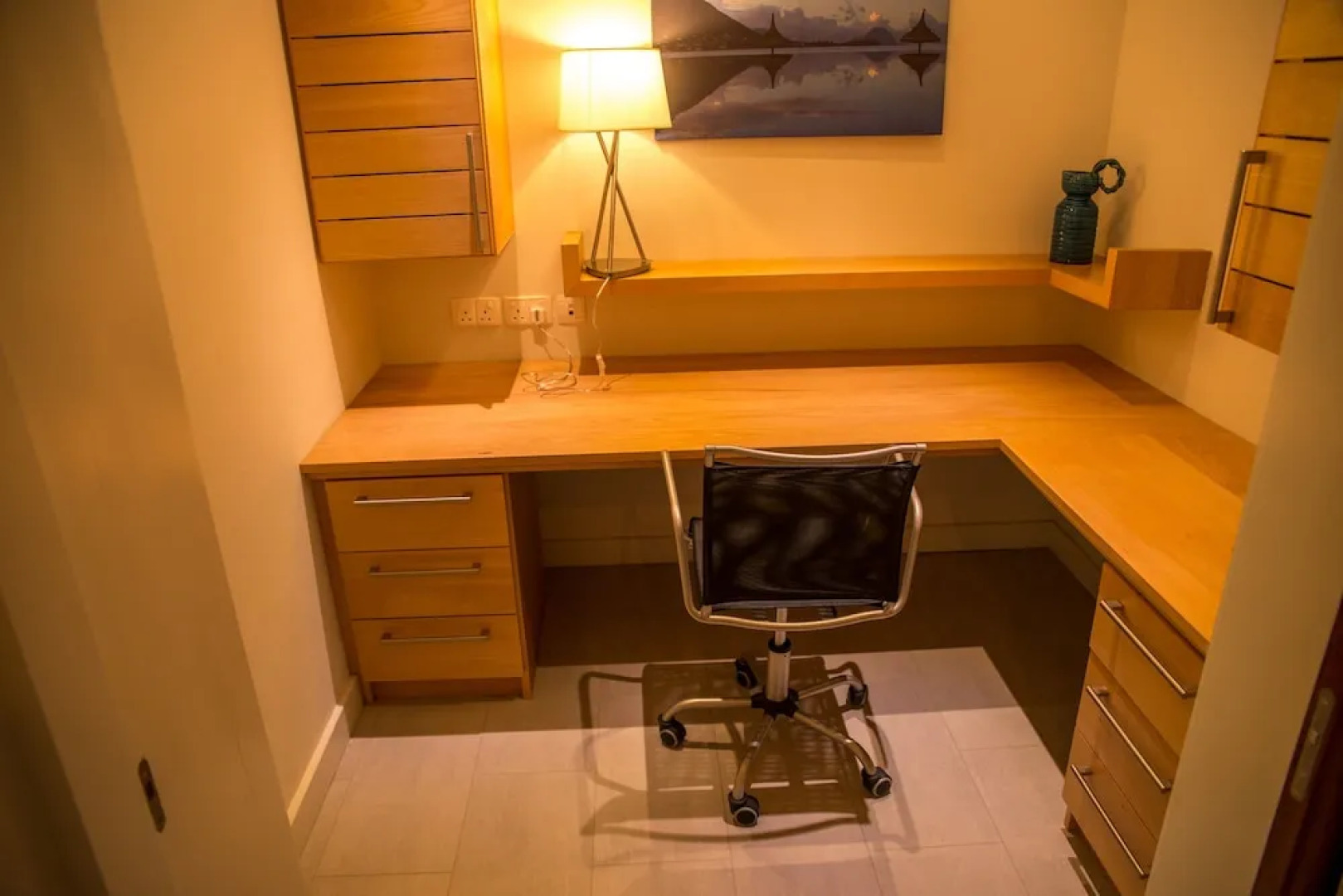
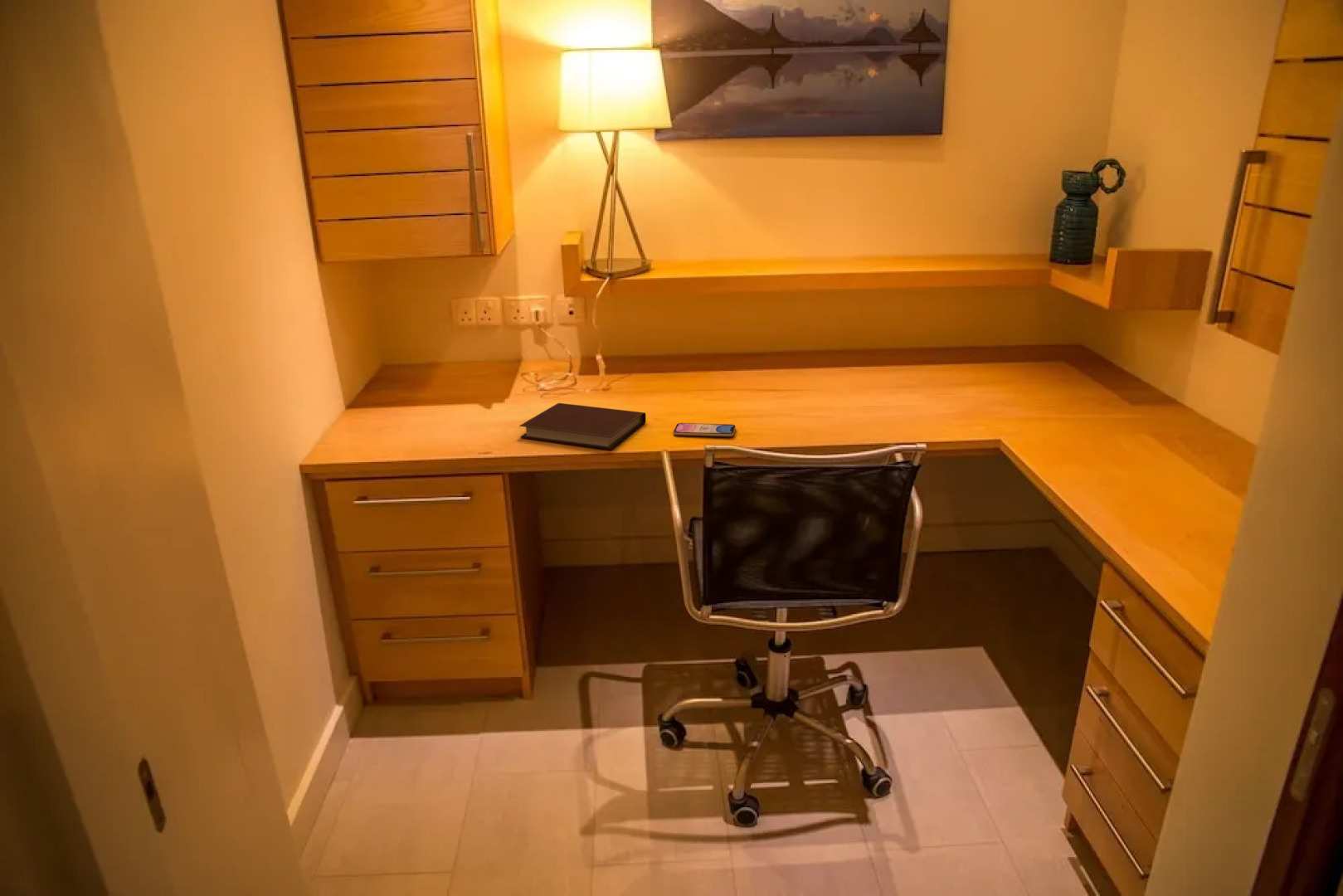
+ smartphone [673,422,737,437]
+ notebook [518,402,647,450]
